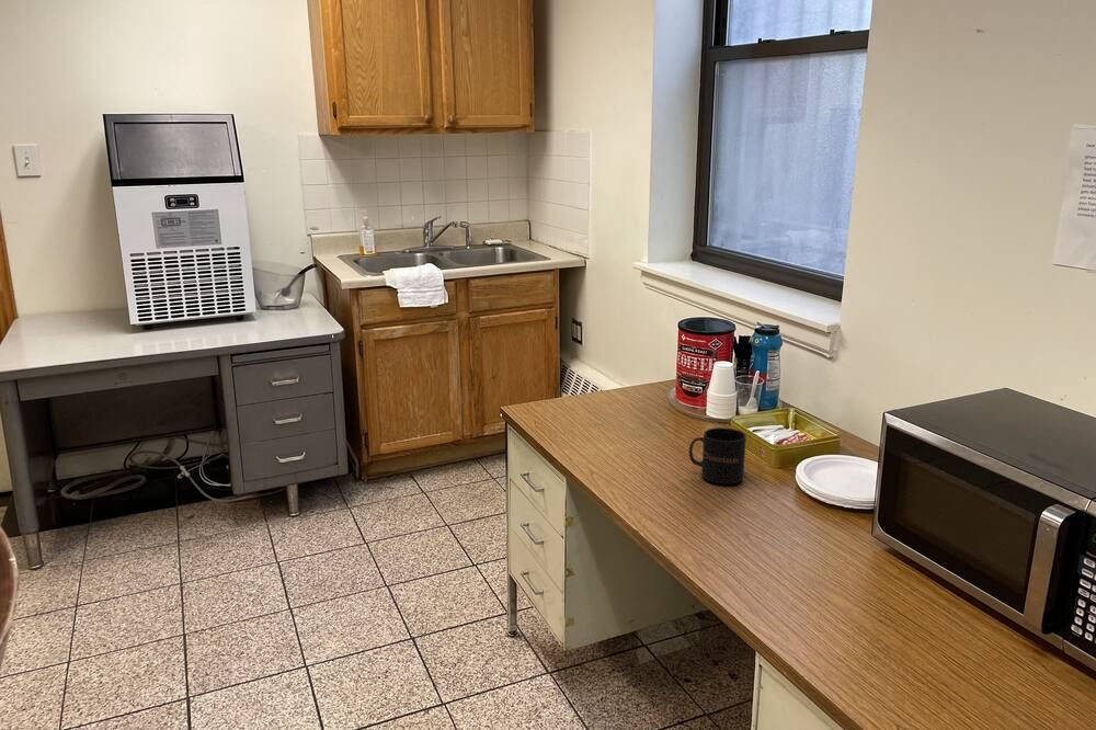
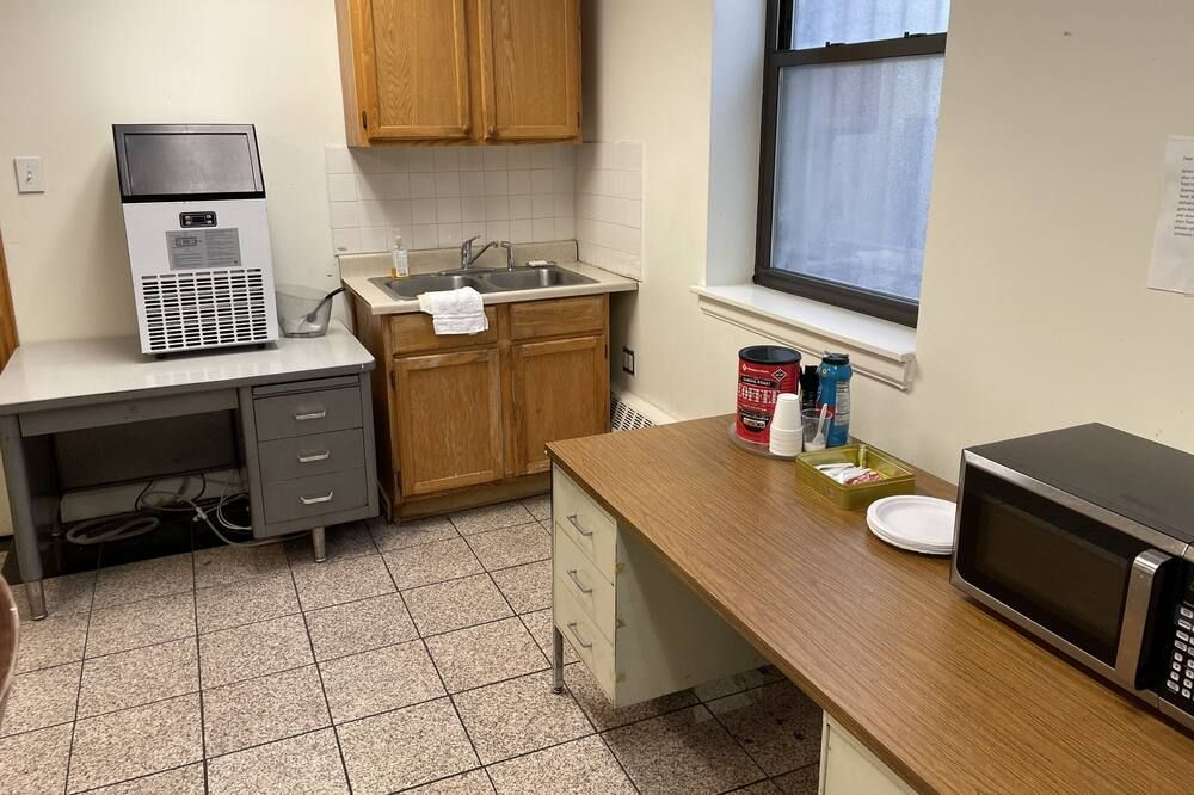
- mug [688,426,747,484]
